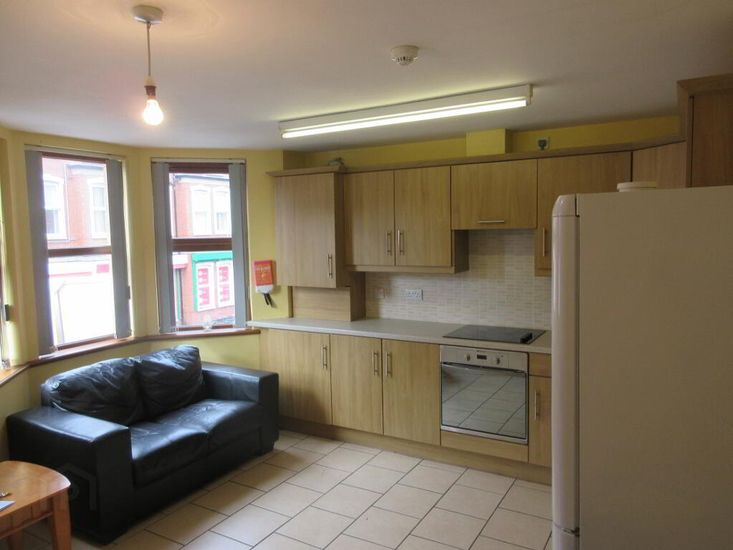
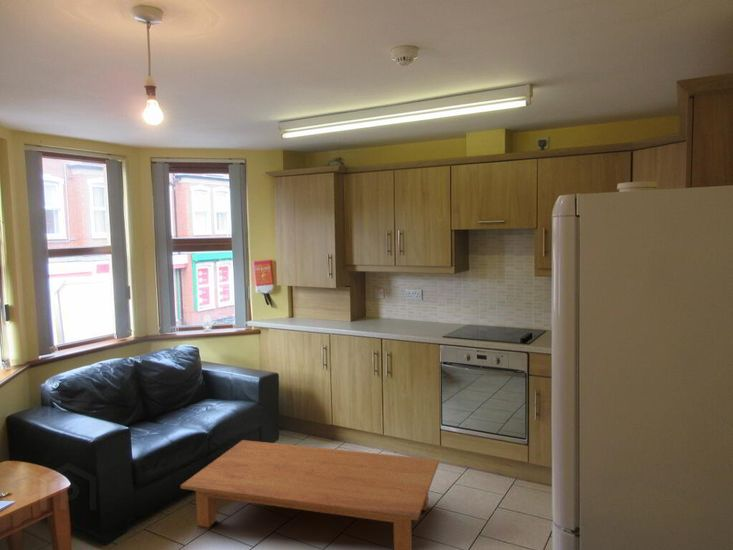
+ coffee table [180,439,440,550]
